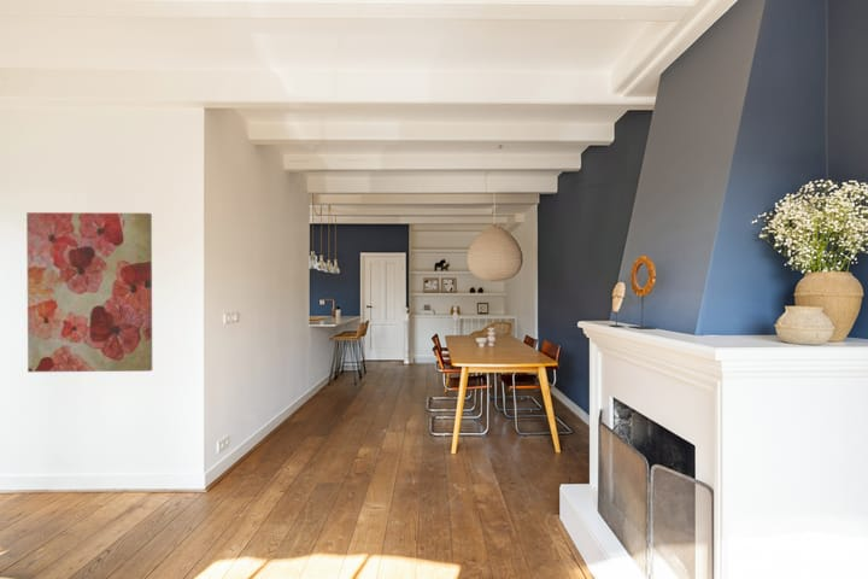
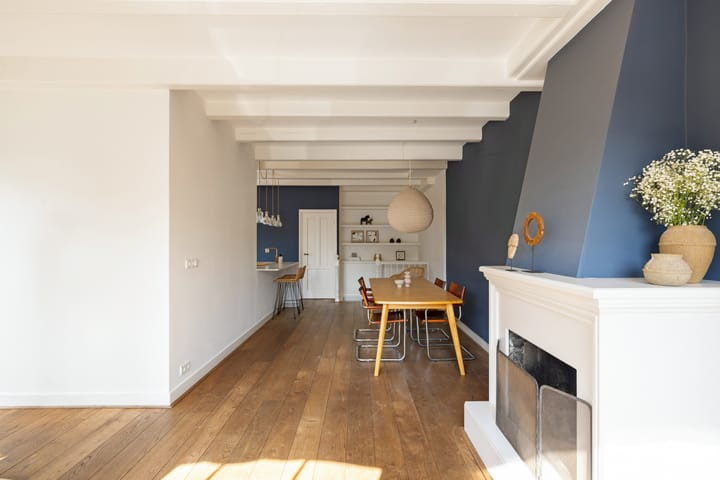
- wall art [25,211,153,373]
